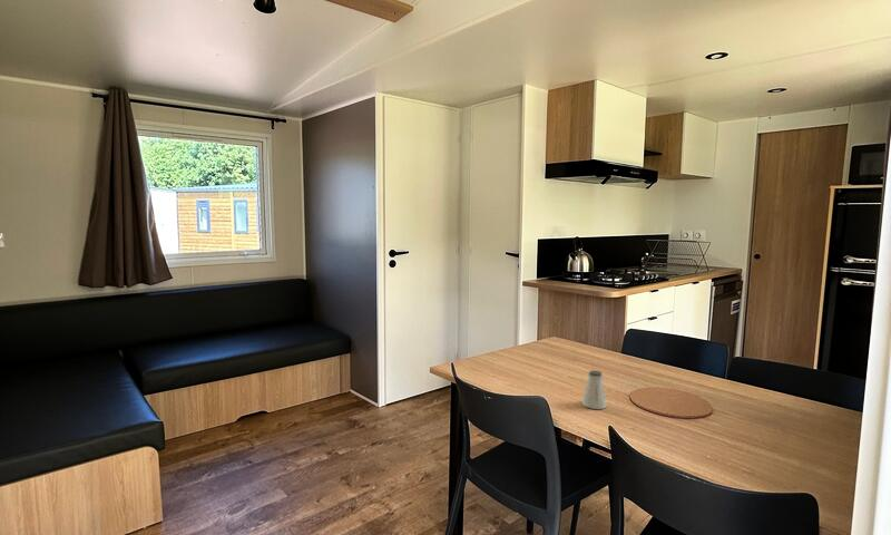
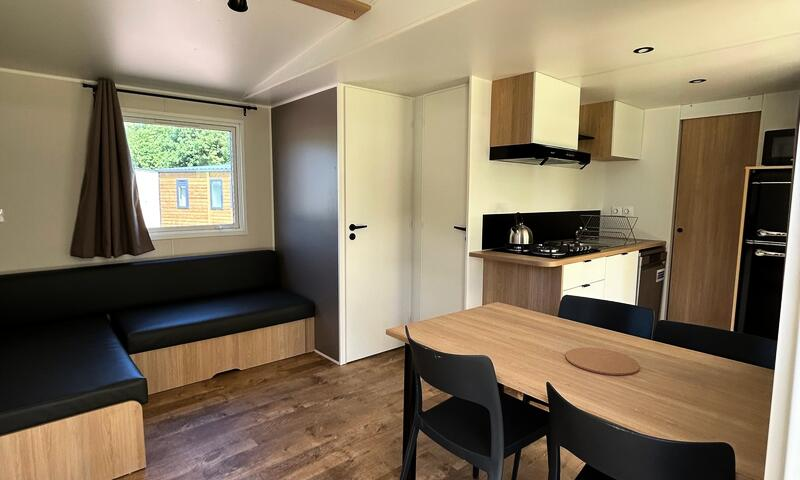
- saltshaker [581,369,608,410]
